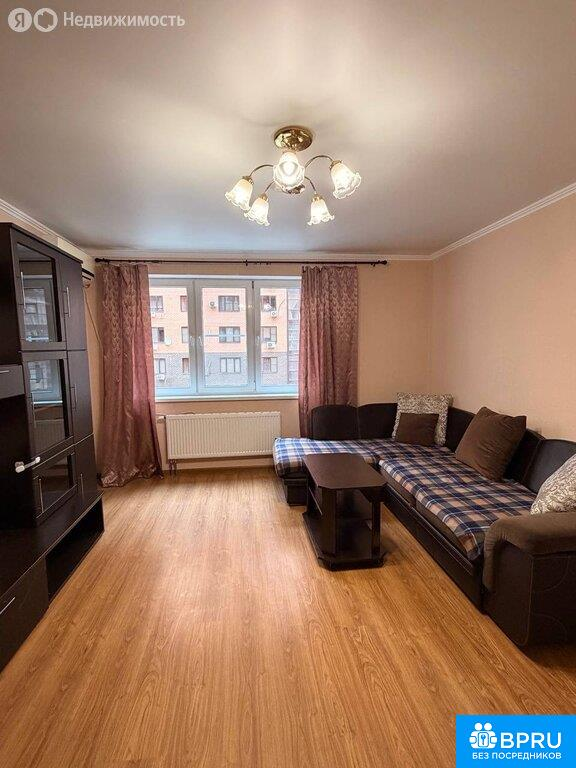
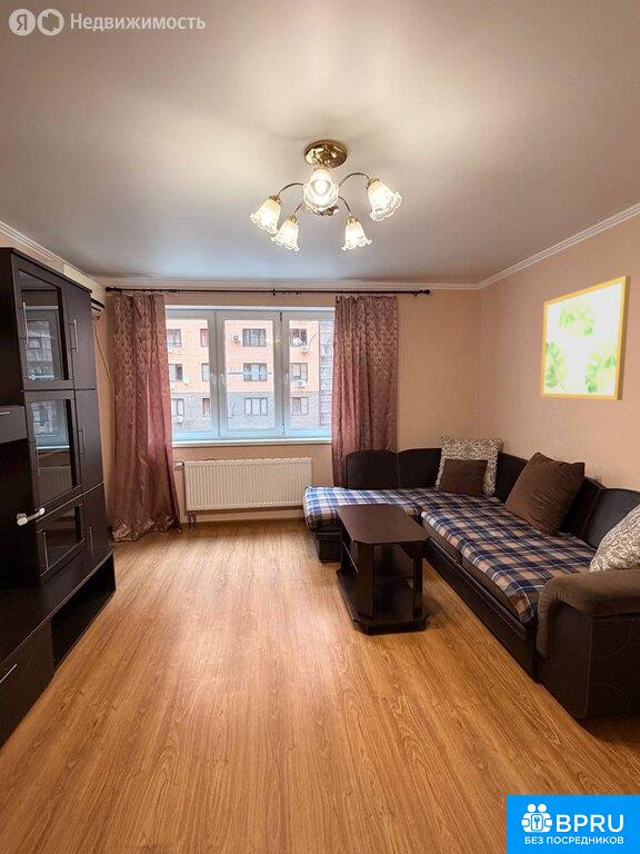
+ wall art [539,275,632,401]
